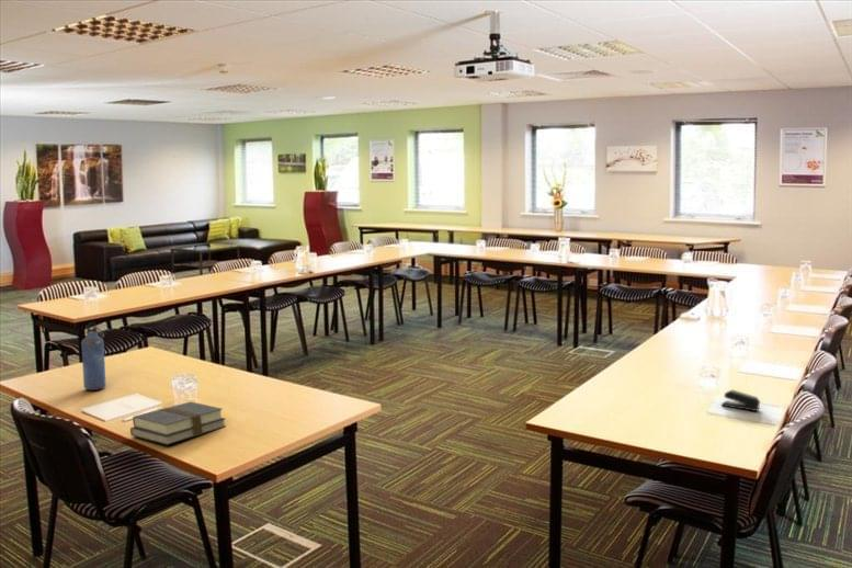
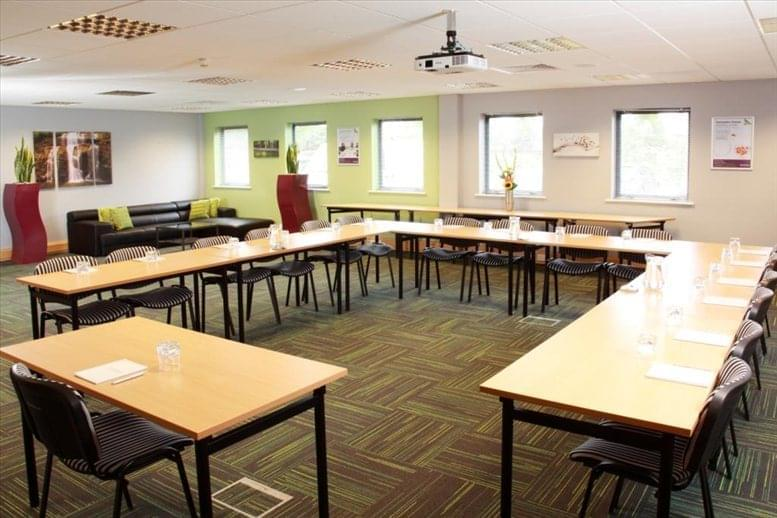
- book [129,400,227,446]
- water bottle [80,321,107,391]
- stapler [720,389,761,412]
